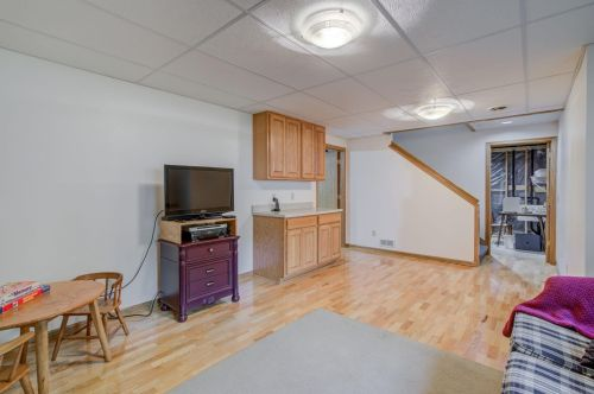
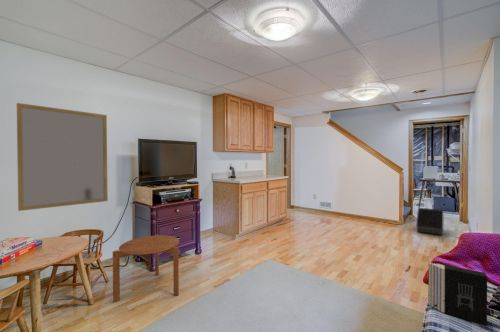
+ speaker [415,207,444,236]
+ home mirror [16,102,109,212]
+ book [427,262,488,326]
+ side table [112,233,180,302]
